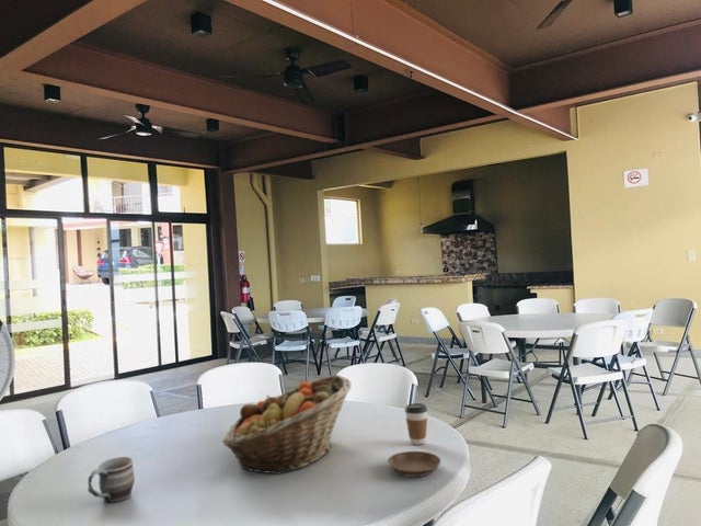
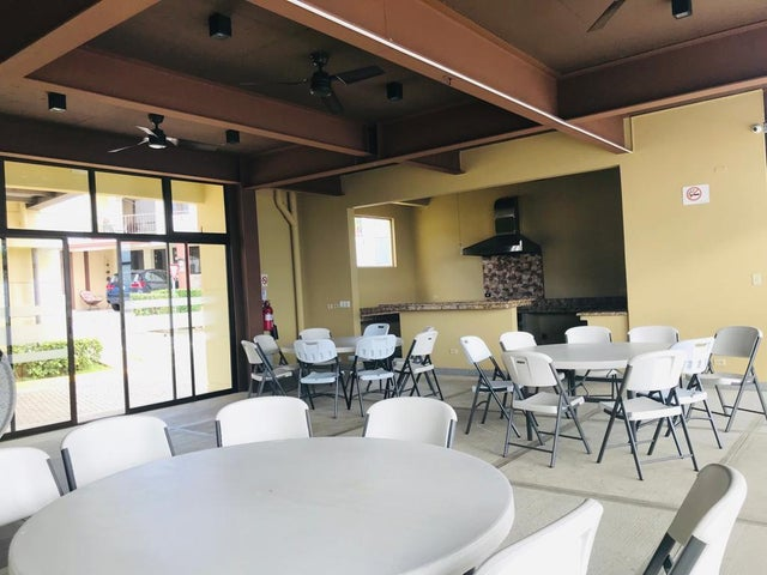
- mug [87,456,136,503]
- saucer [387,450,443,478]
- fruit basket [221,374,353,476]
- coffee cup [403,402,428,446]
